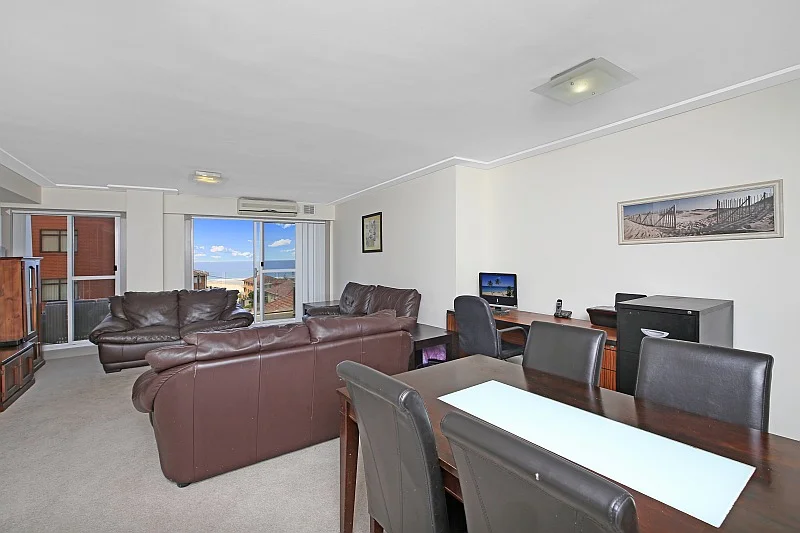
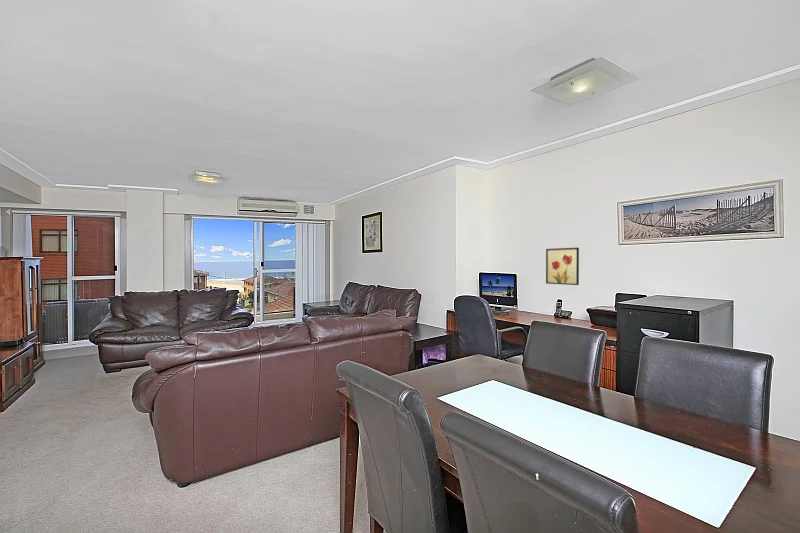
+ wall art [545,247,580,286]
